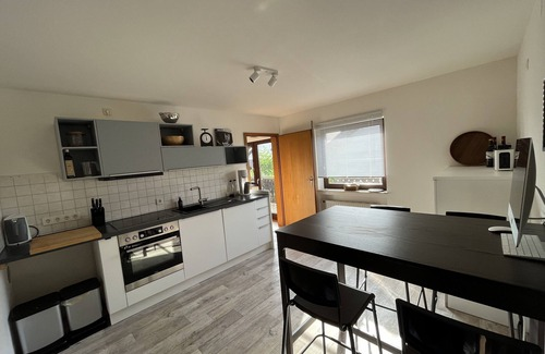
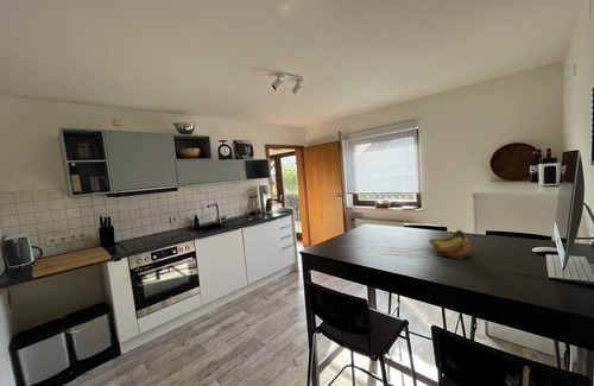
+ fruit [428,229,472,260]
